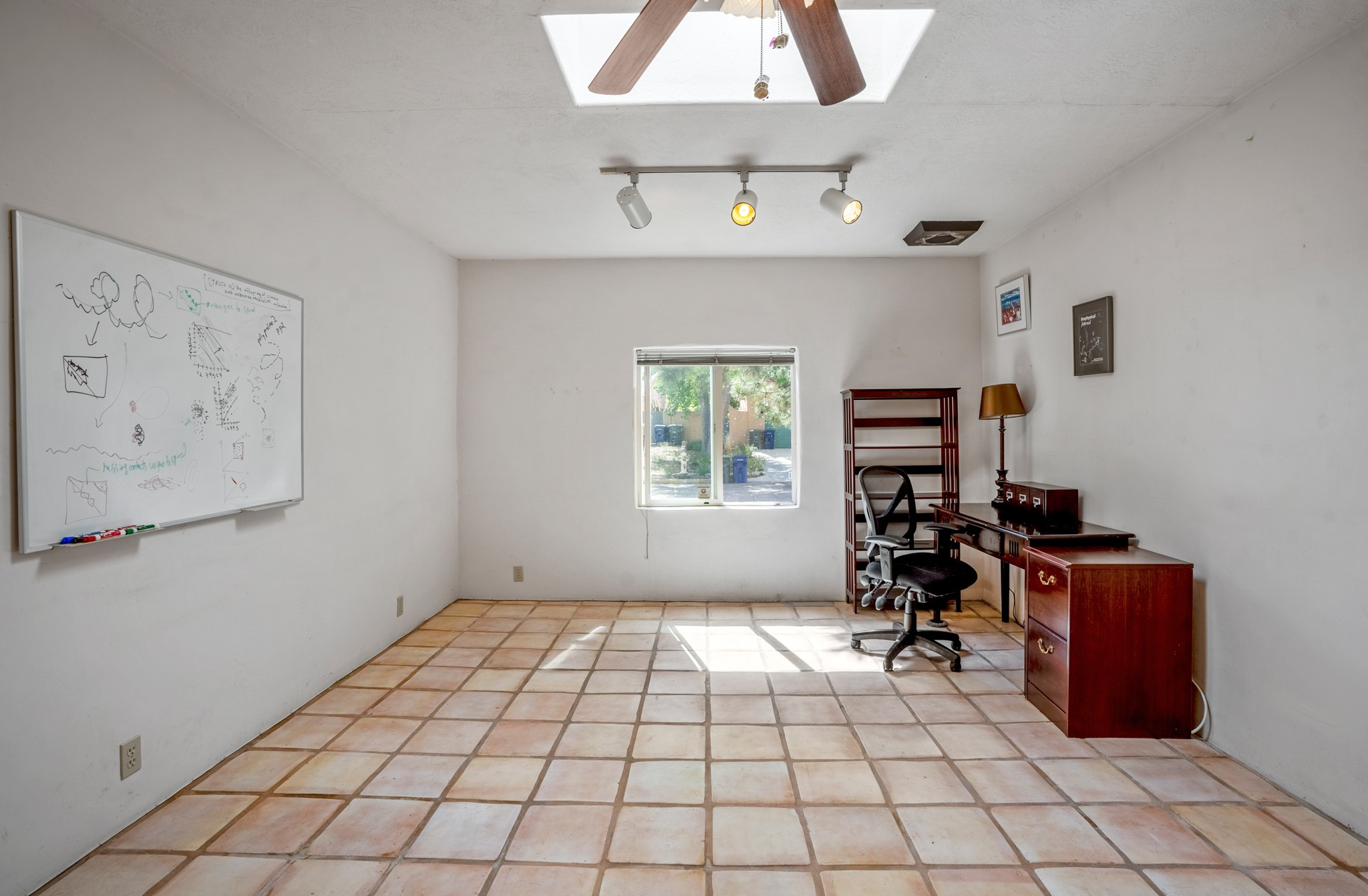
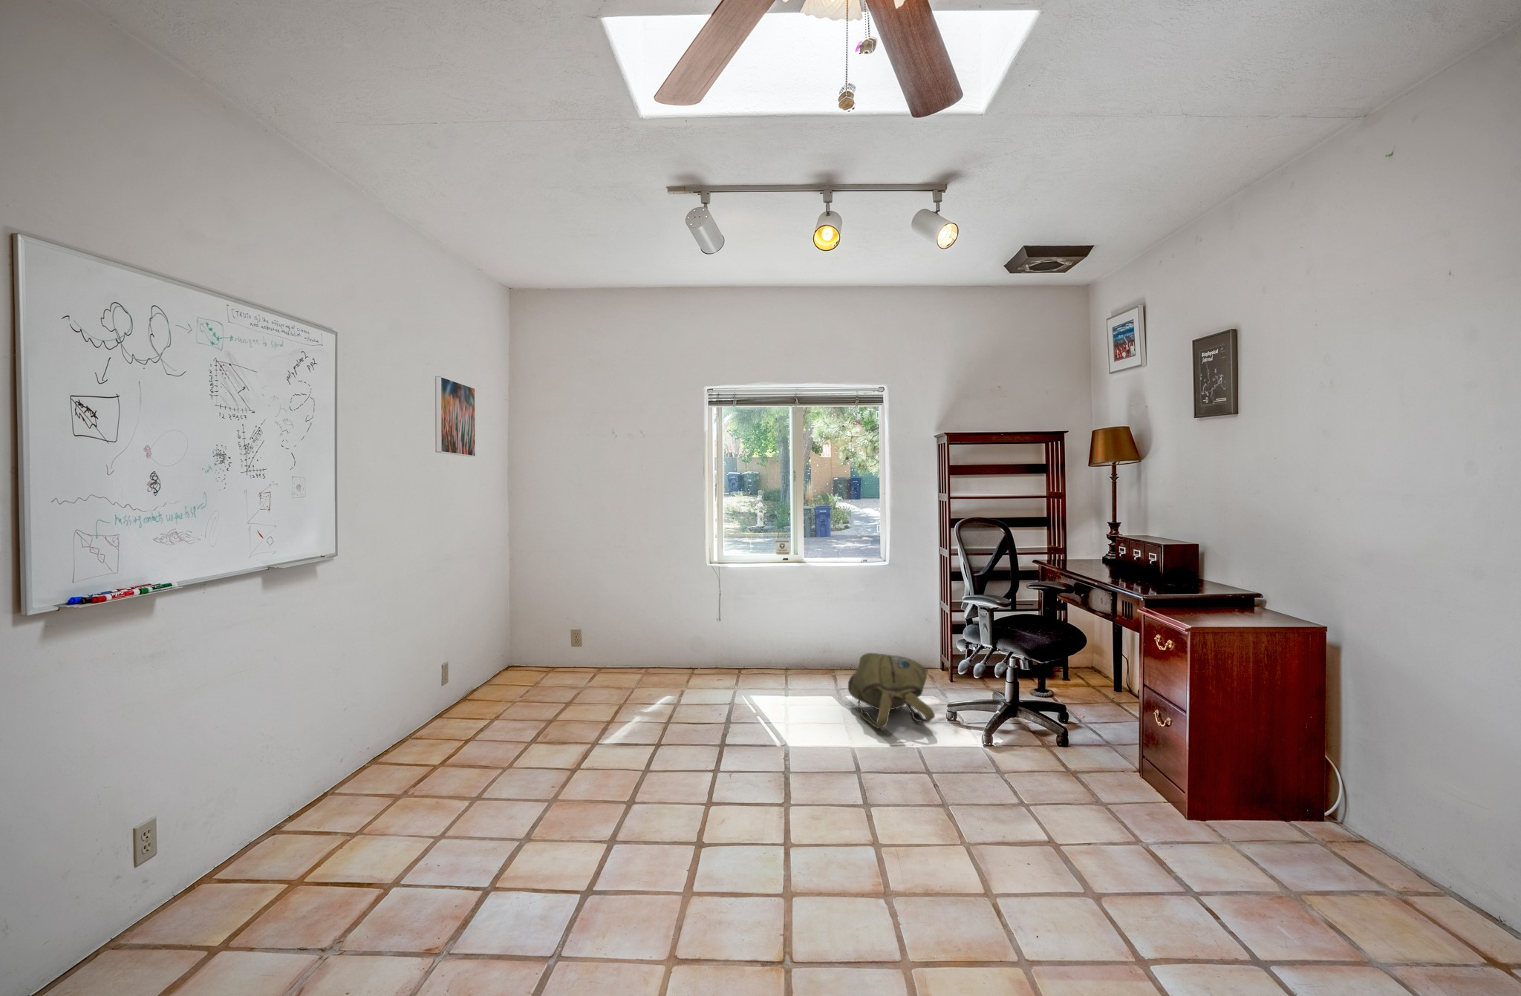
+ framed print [435,376,476,457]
+ backpack [847,653,936,729]
